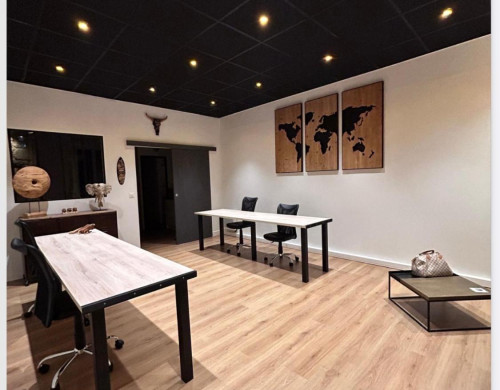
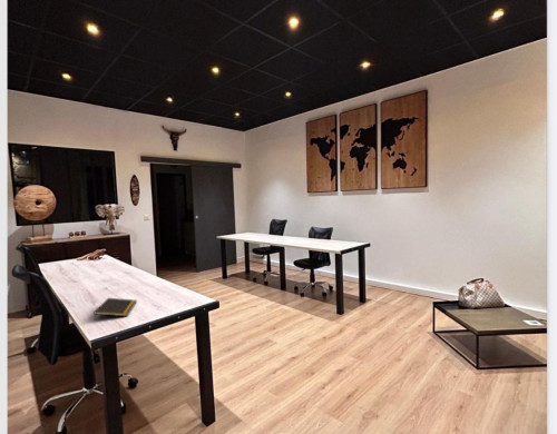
+ notepad [92,297,138,320]
